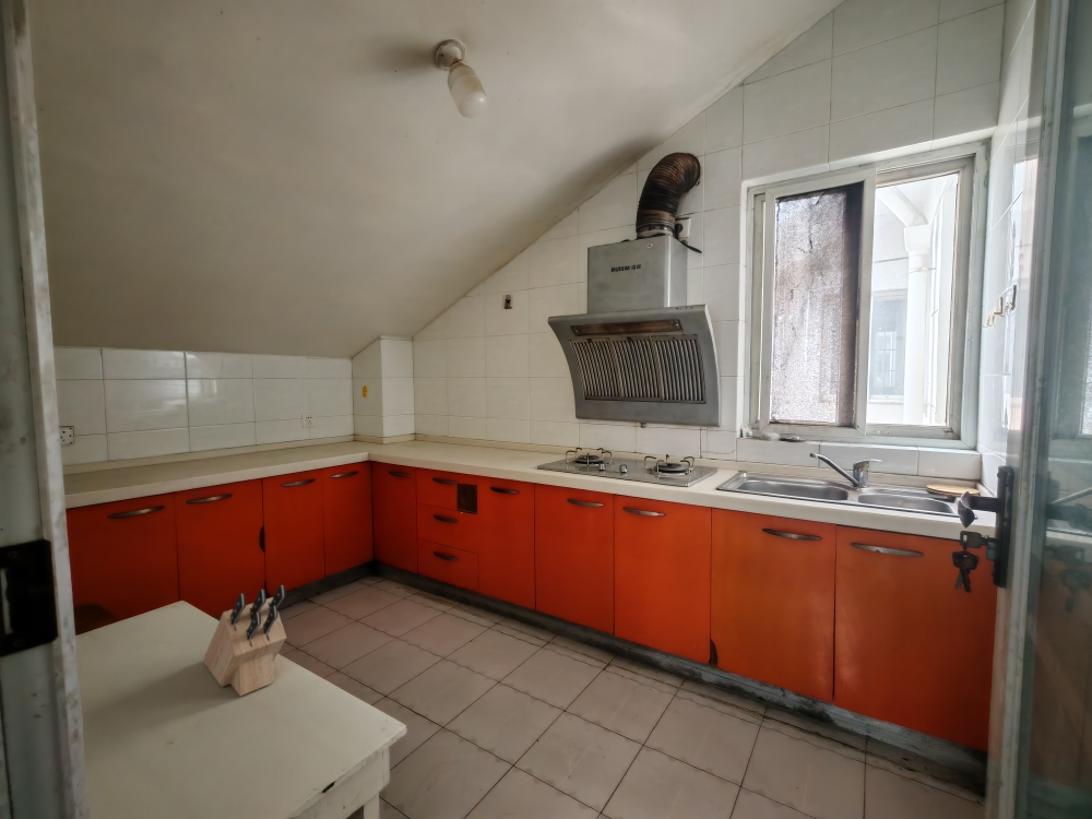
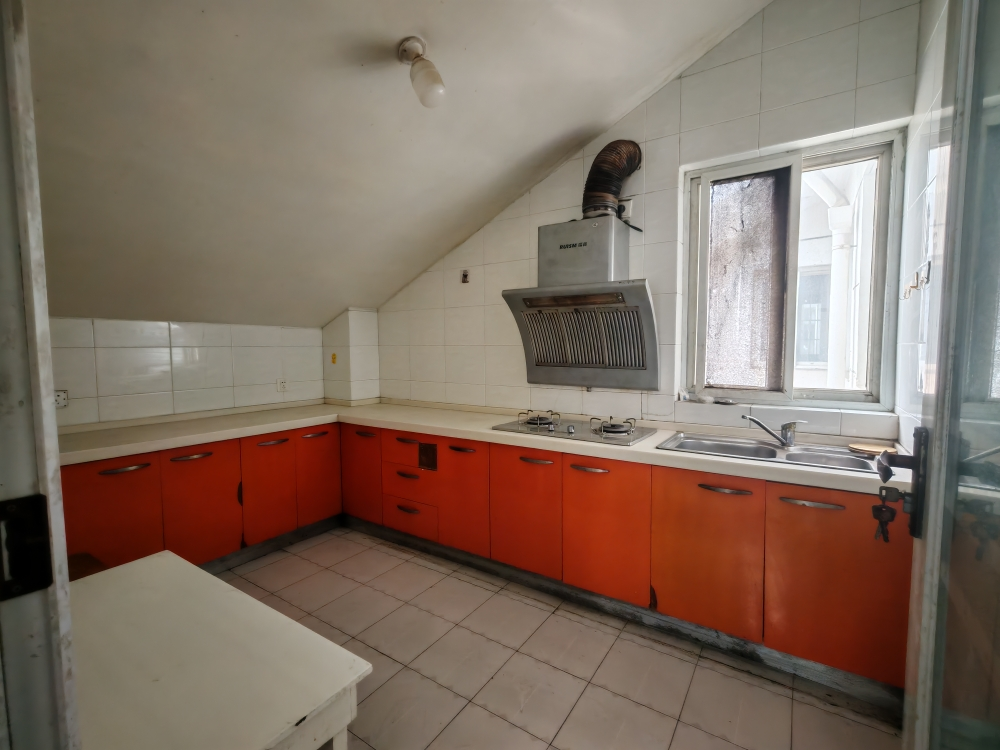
- knife block [202,584,287,697]
